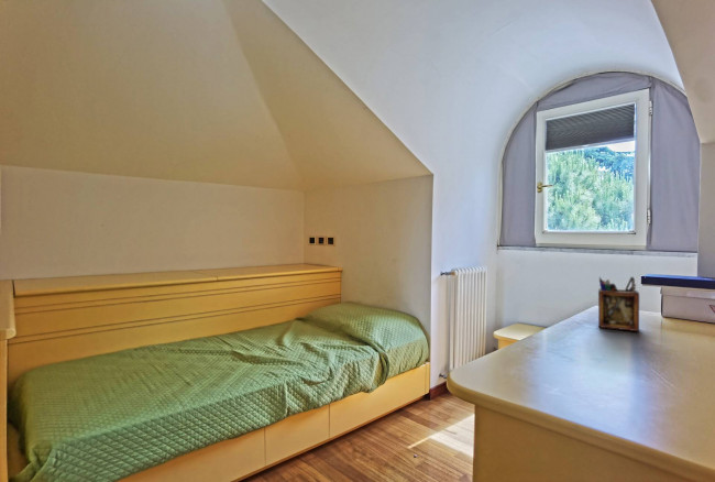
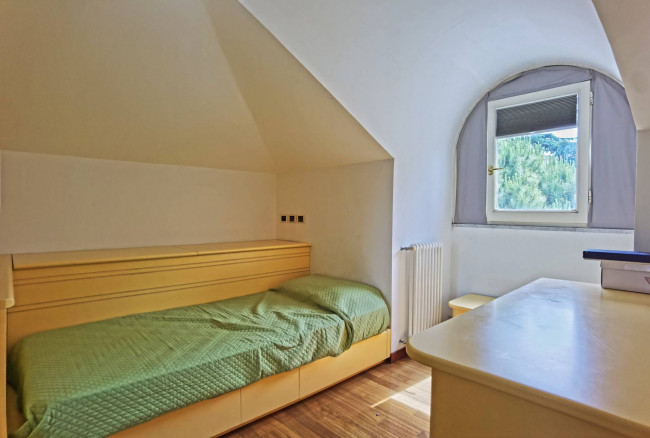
- desk organizer [597,276,640,332]
